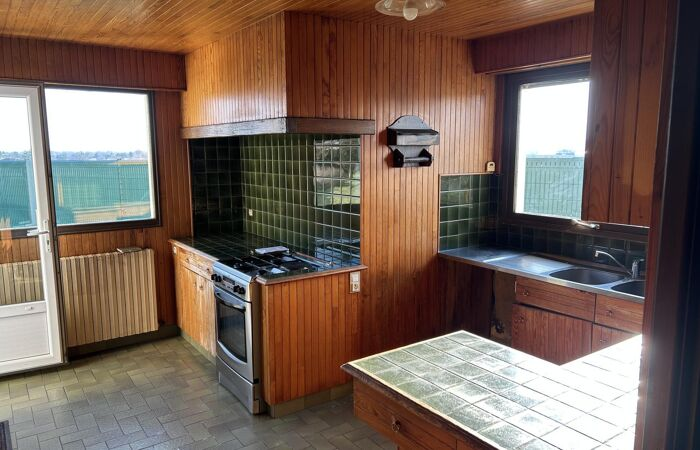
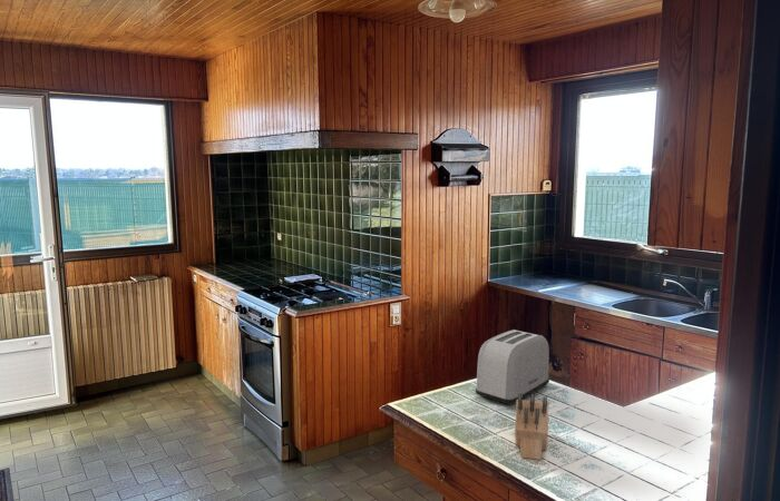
+ knife block [514,392,549,461]
+ toaster [475,328,550,406]
